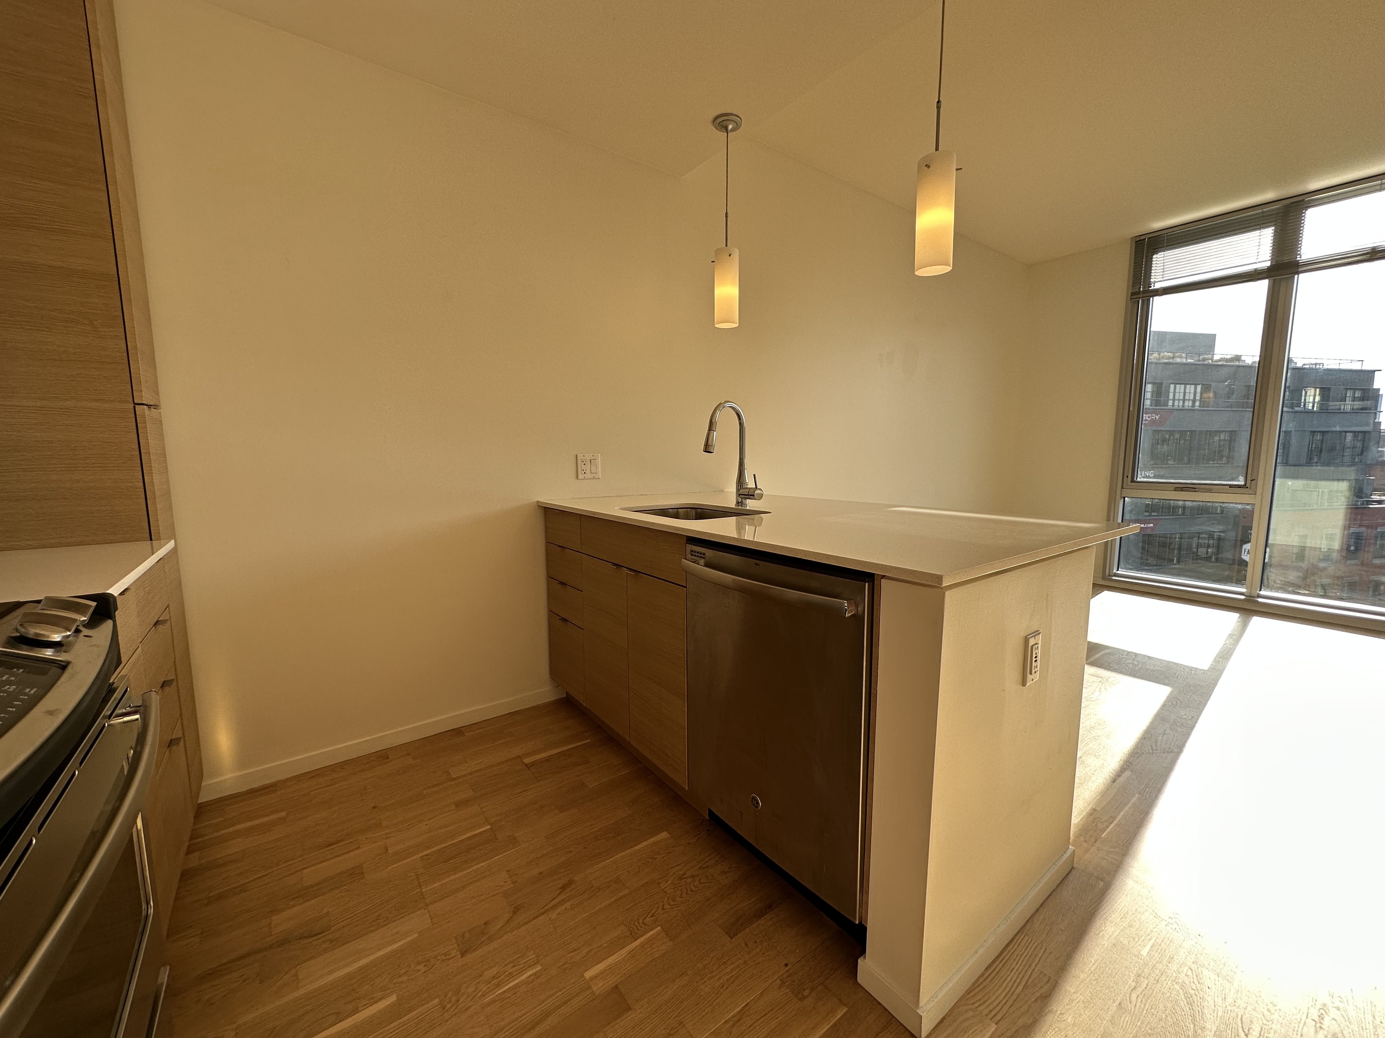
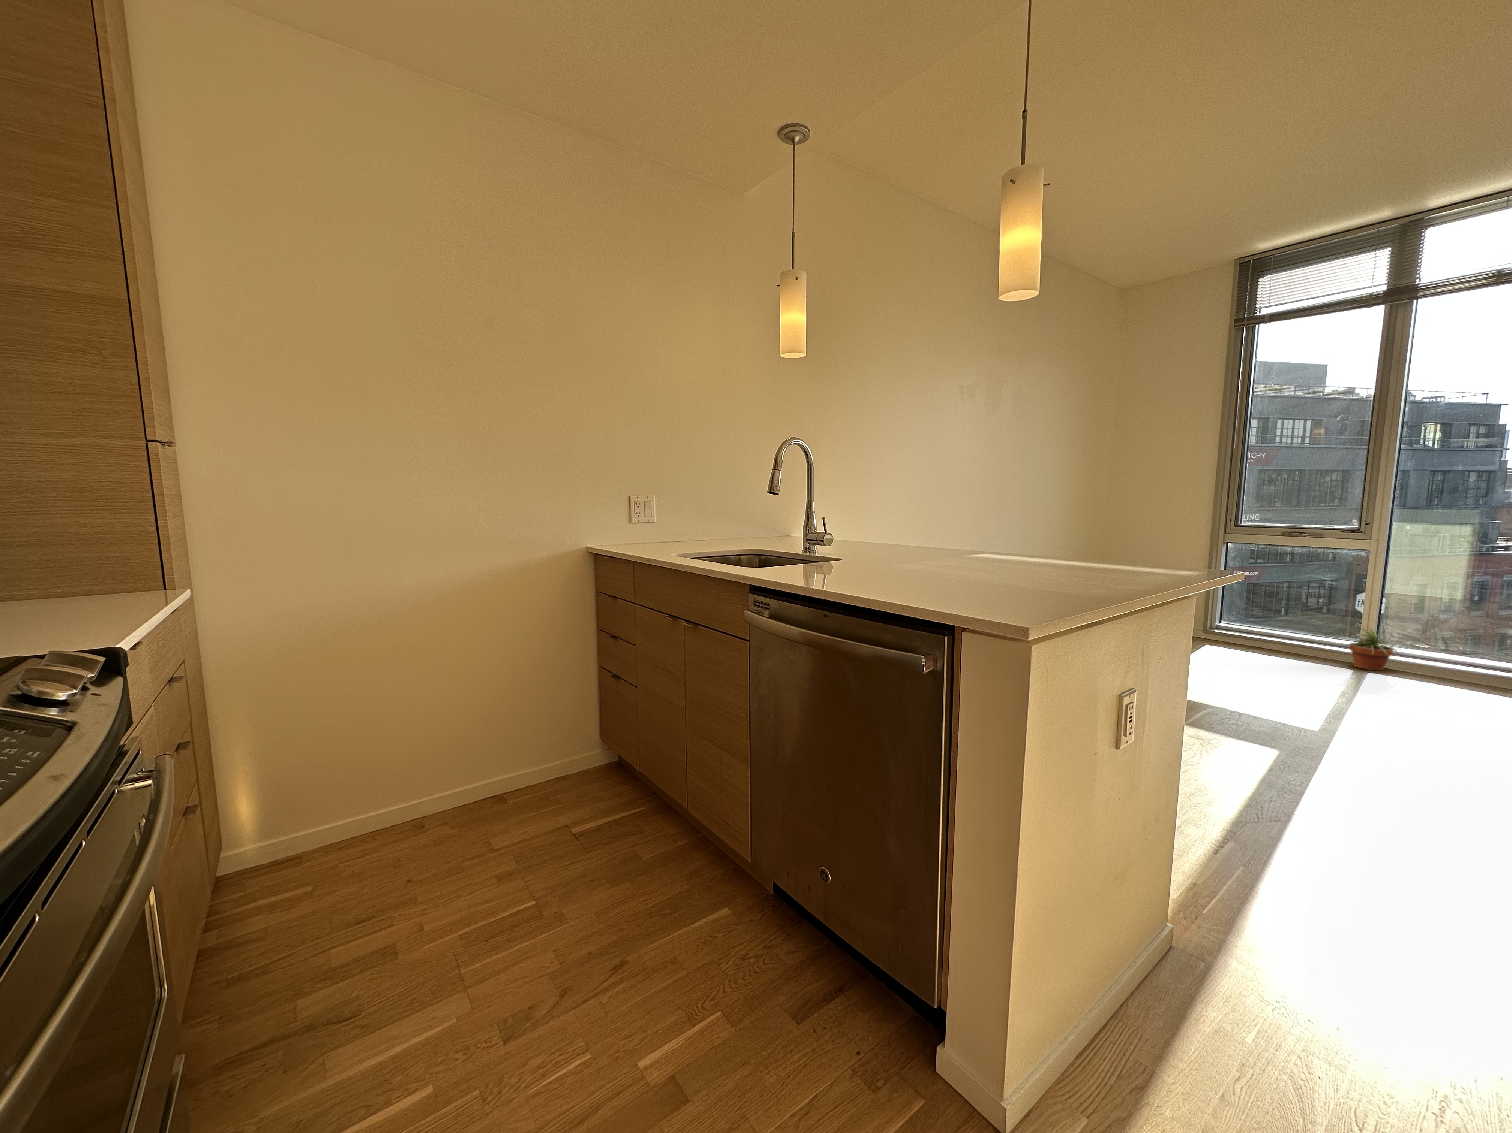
+ potted plant [1339,627,1404,671]
